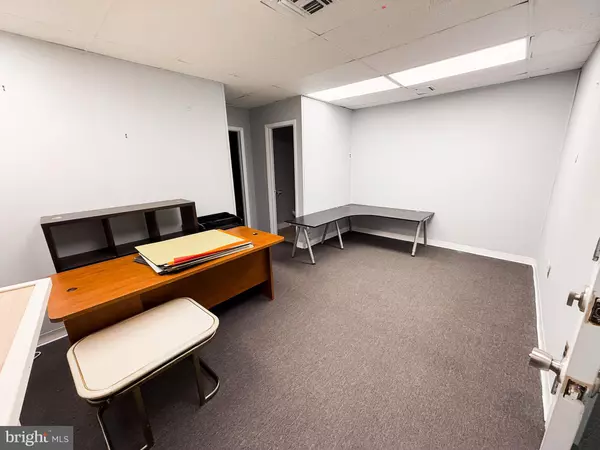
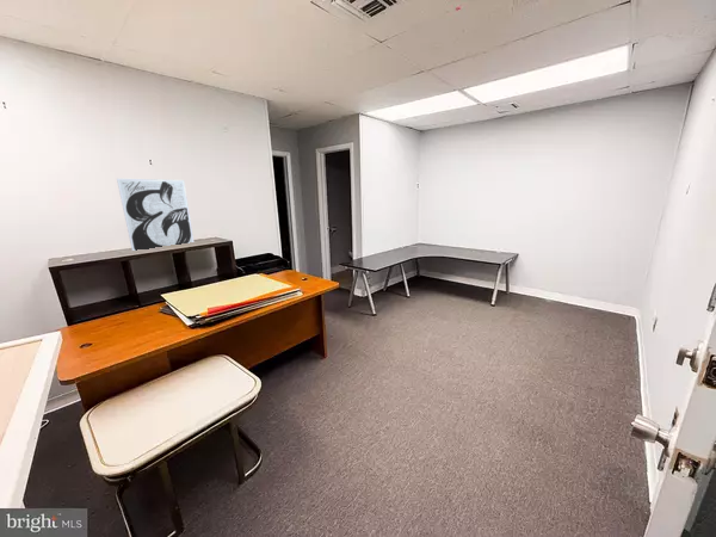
+ wall art [116,178,195,252]
